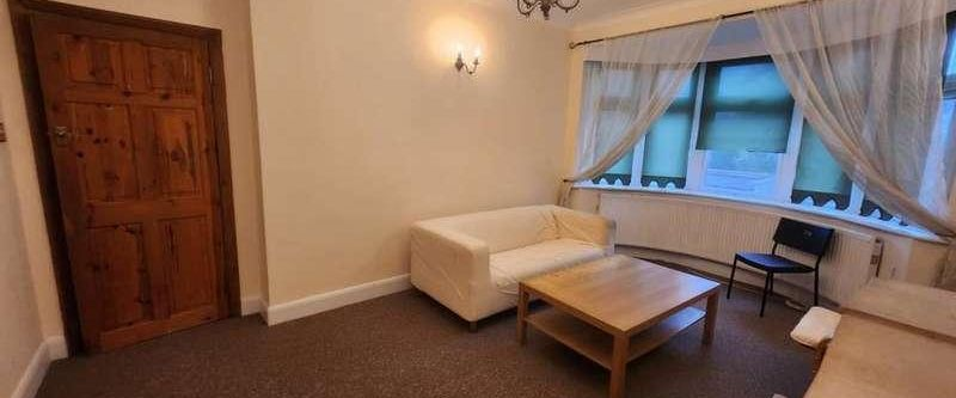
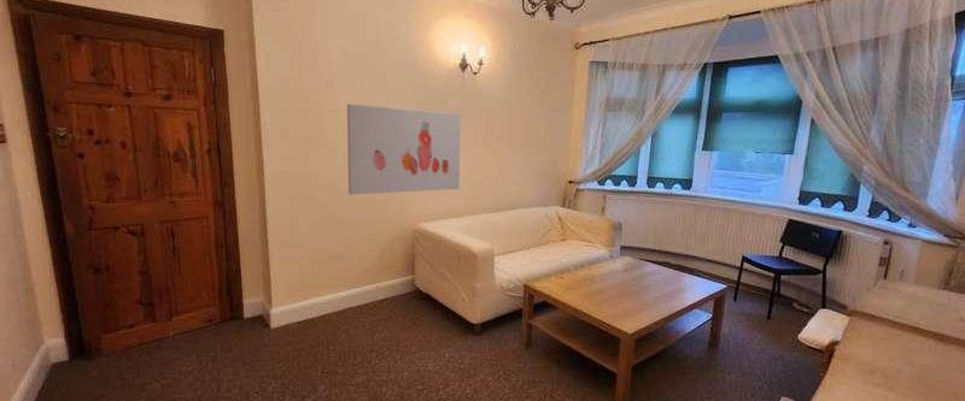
+ wall art [346,102,462,196]
